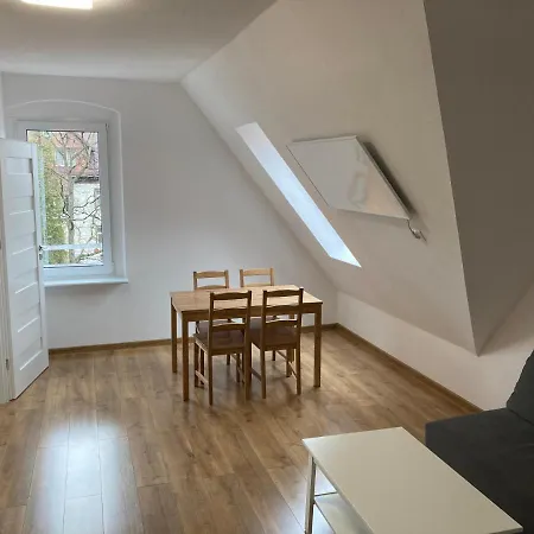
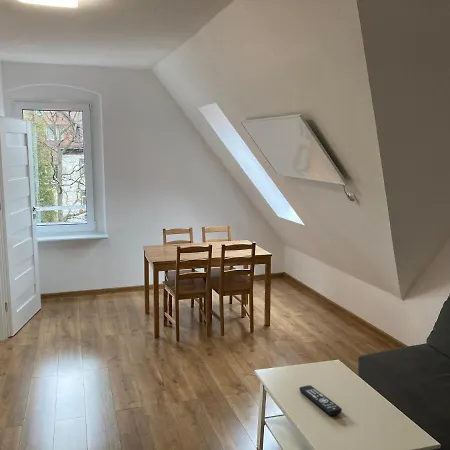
+ remote control [298,384,343,416]
